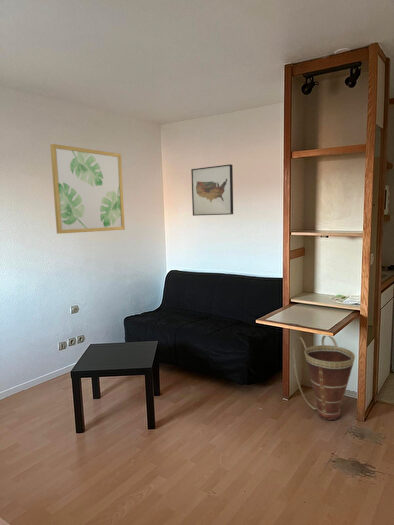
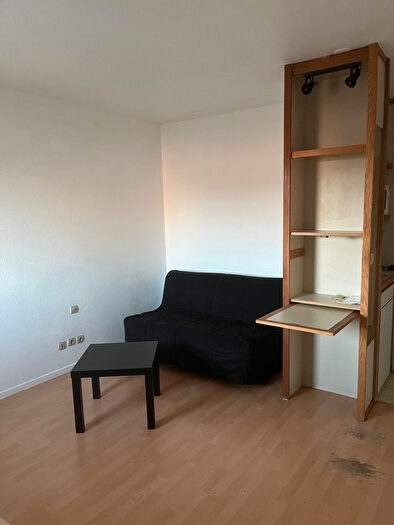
- basket [292,334,356,421]
- wall art [190,163,234,217]
- wall art [49,143,126,235]
